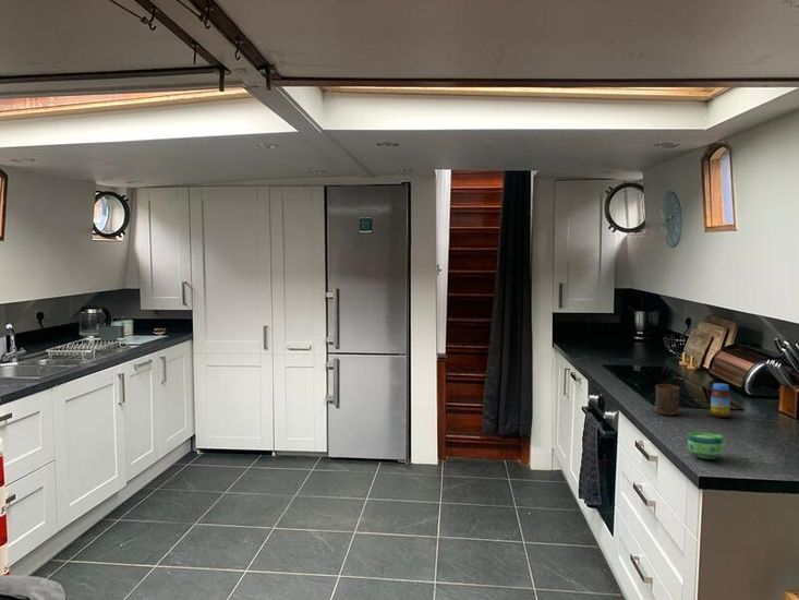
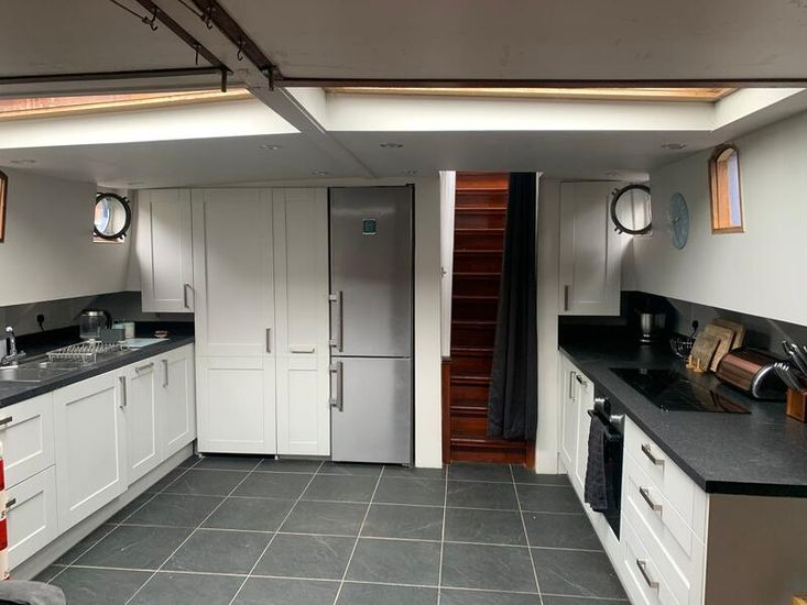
- jar [710,382,731,419]
- cup [654,383,680,416]
- cup [687,431,726,460]
